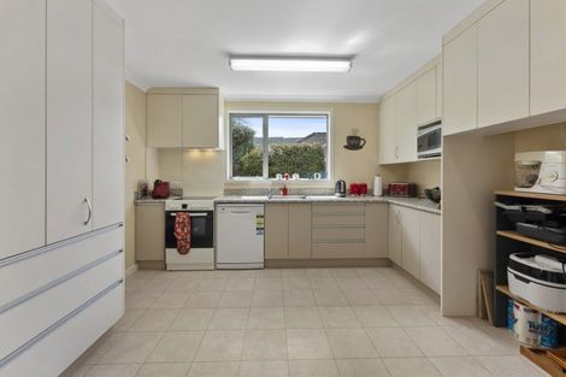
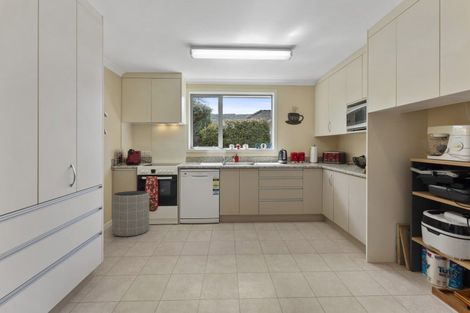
+ trash can [111,190,150,237]
